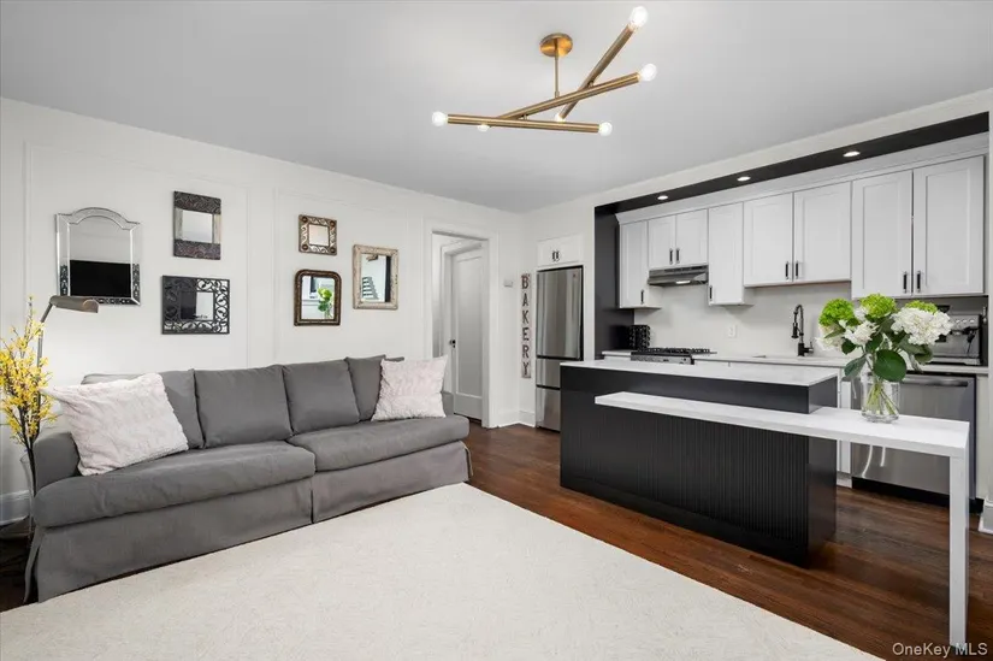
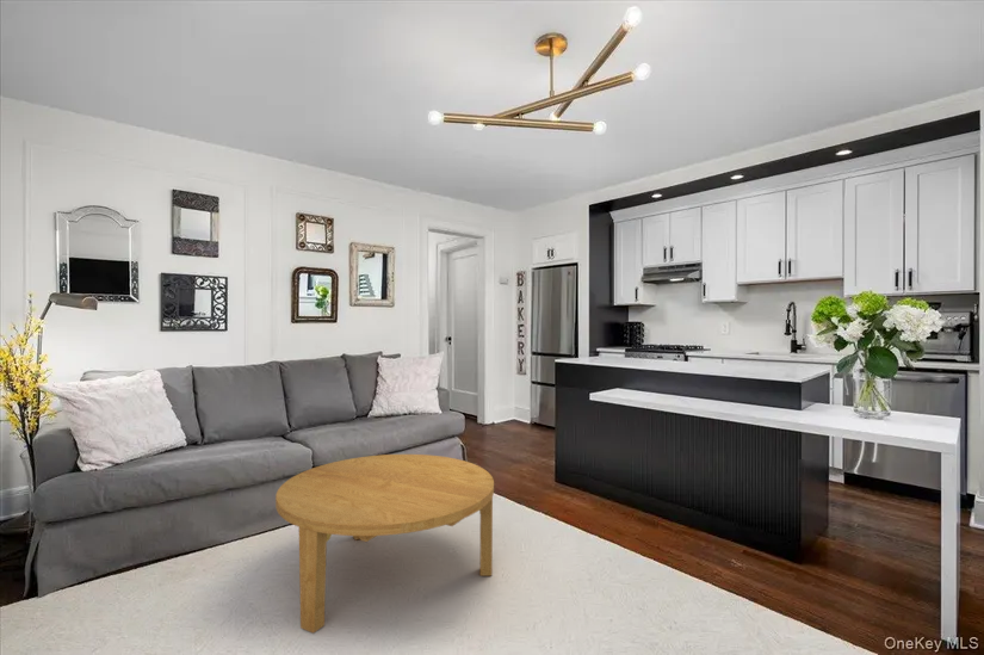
+ coffee table [274,453,495,635]
